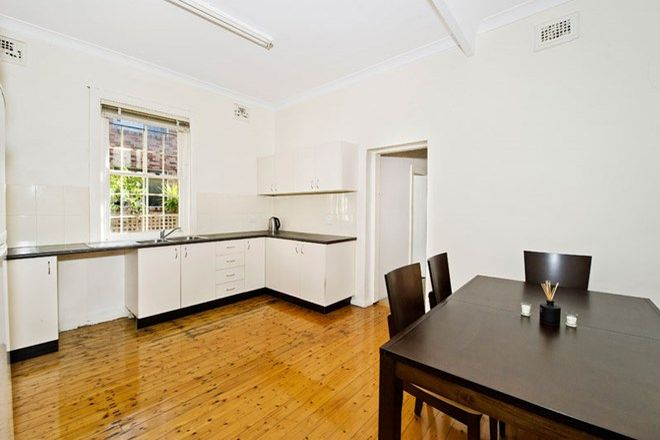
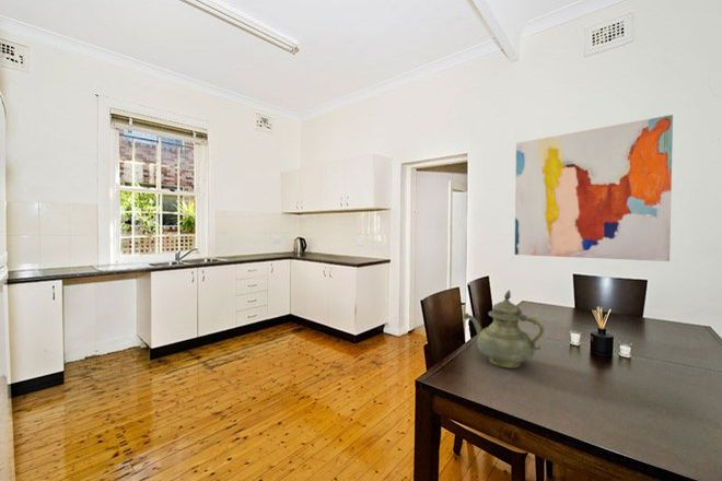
+ wall art [514,114,674,262]
+ teapot [463,290,546,368]
